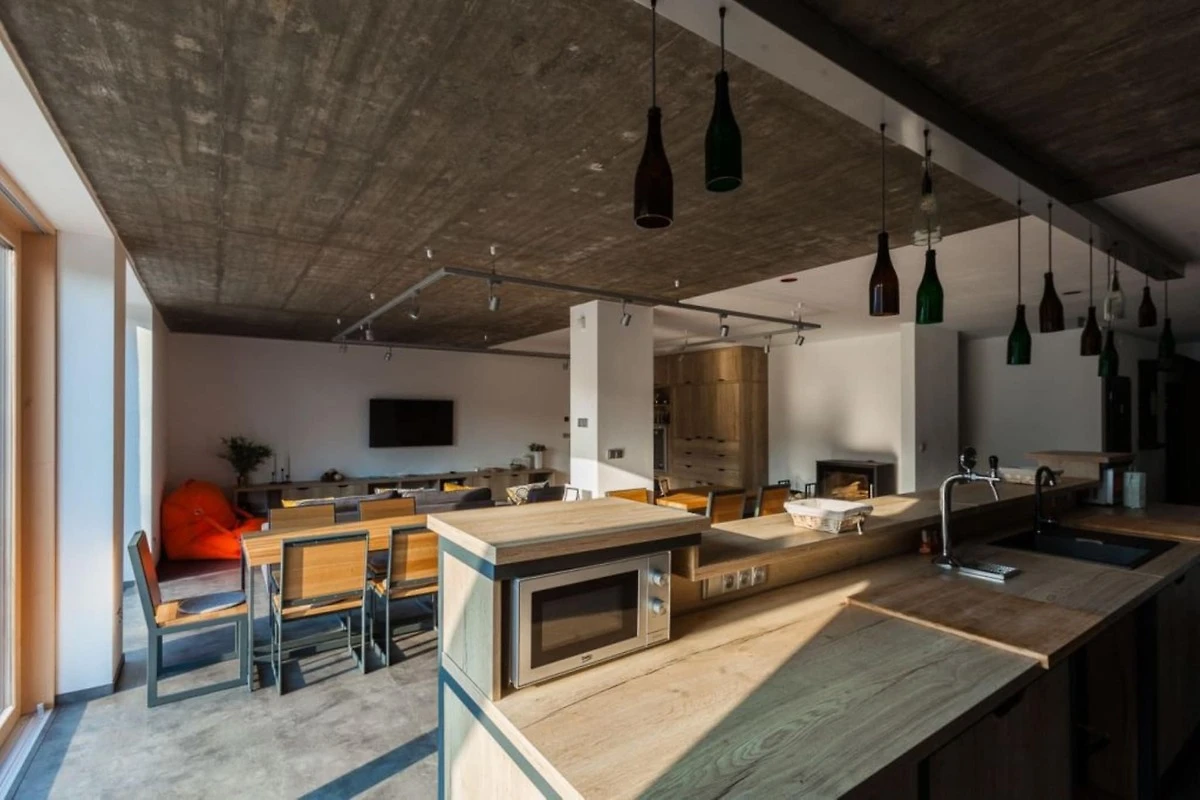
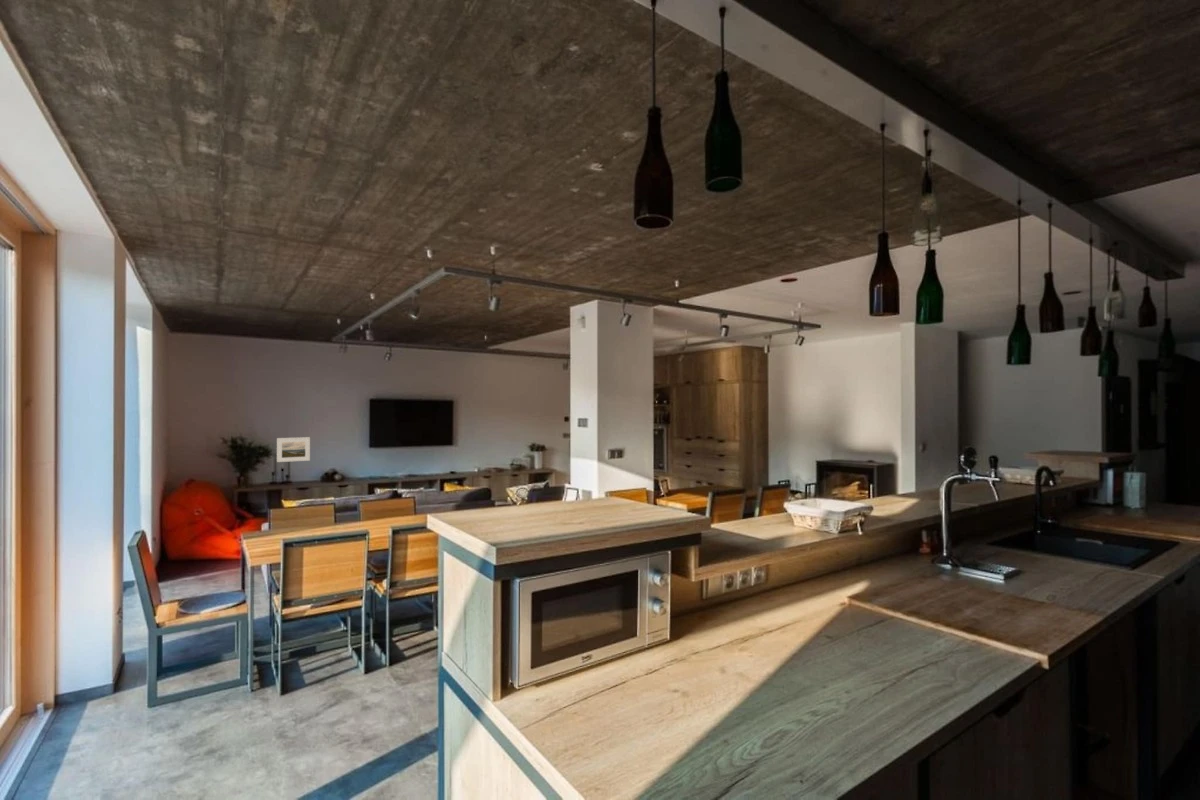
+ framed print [276,436,311,463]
